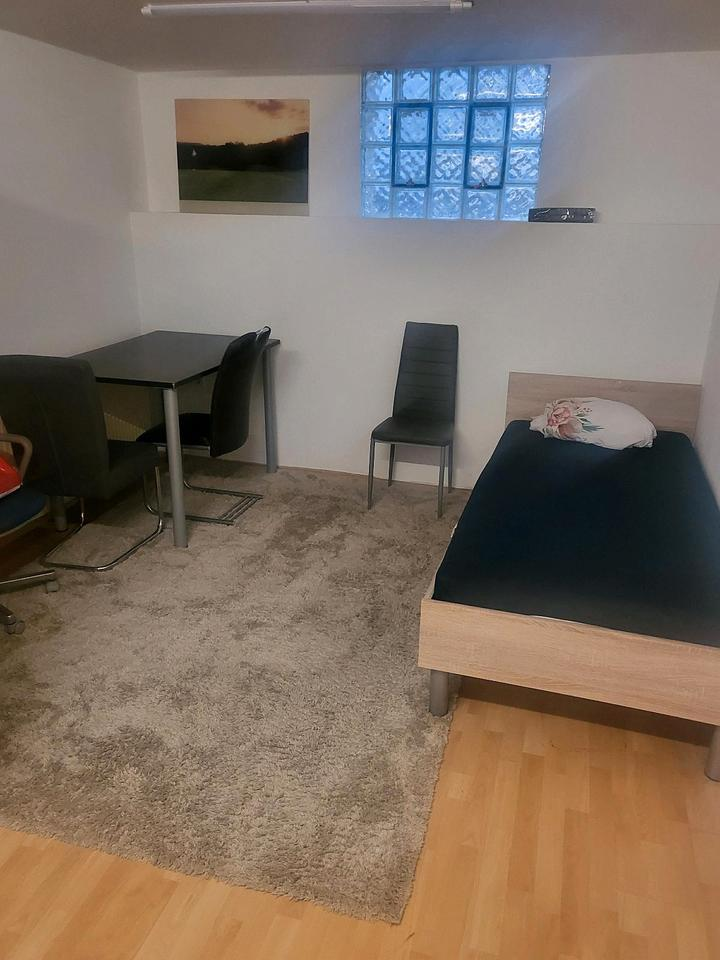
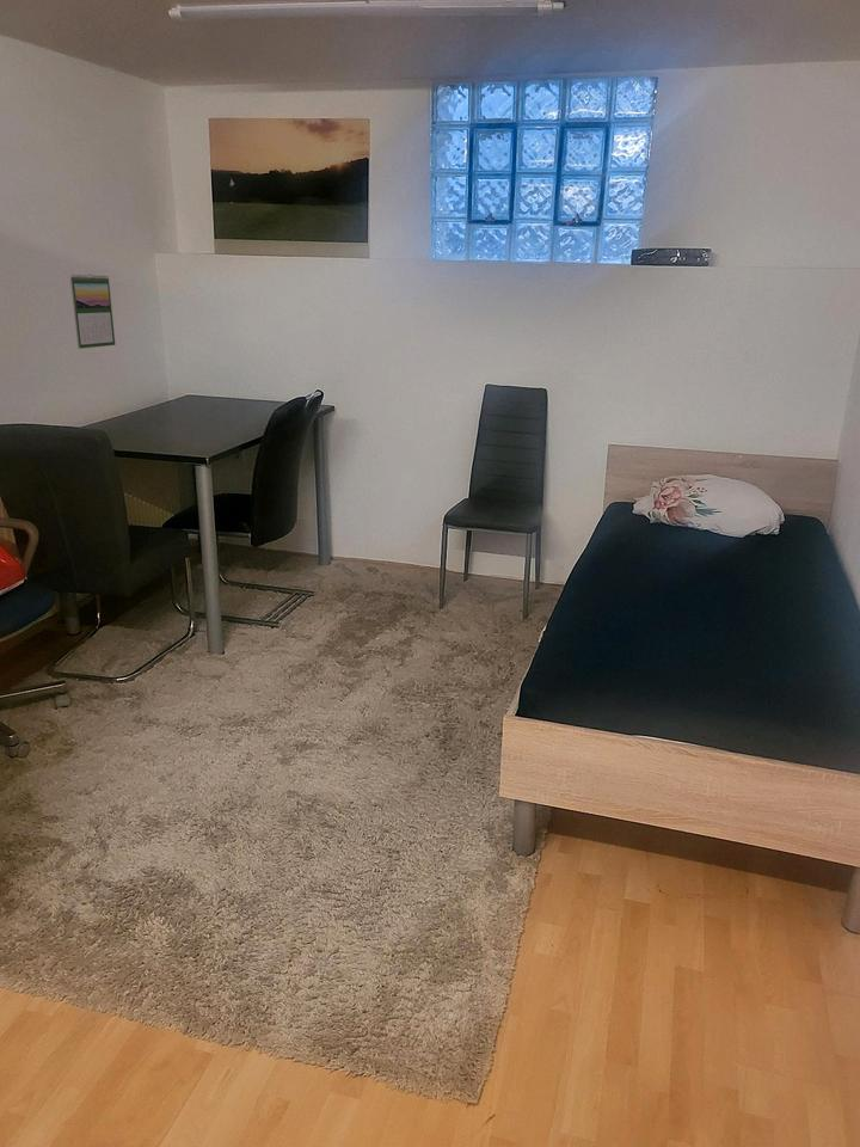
+ calendar [69,274,116,350]
